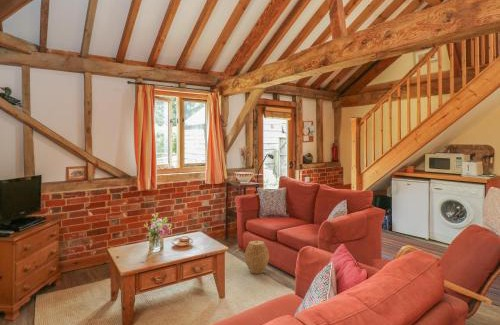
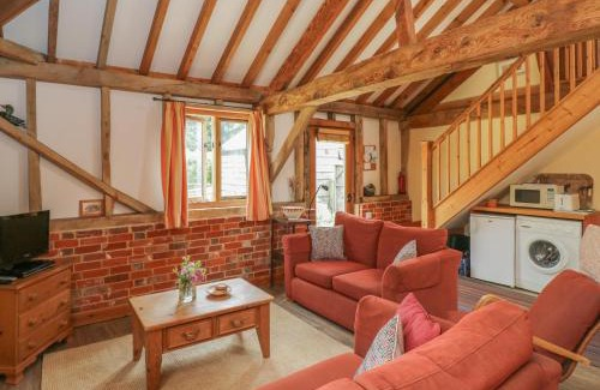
- woven basket [244,240,270,275]
